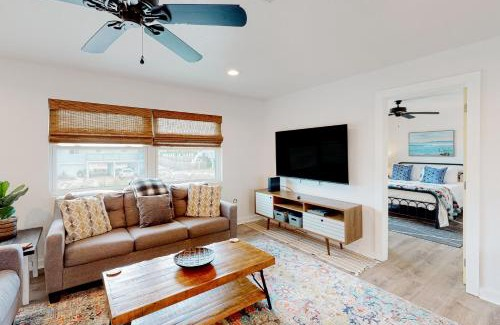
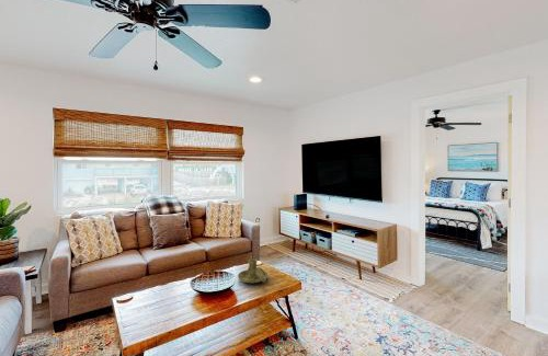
+ candle holder [237,257,269,284]
